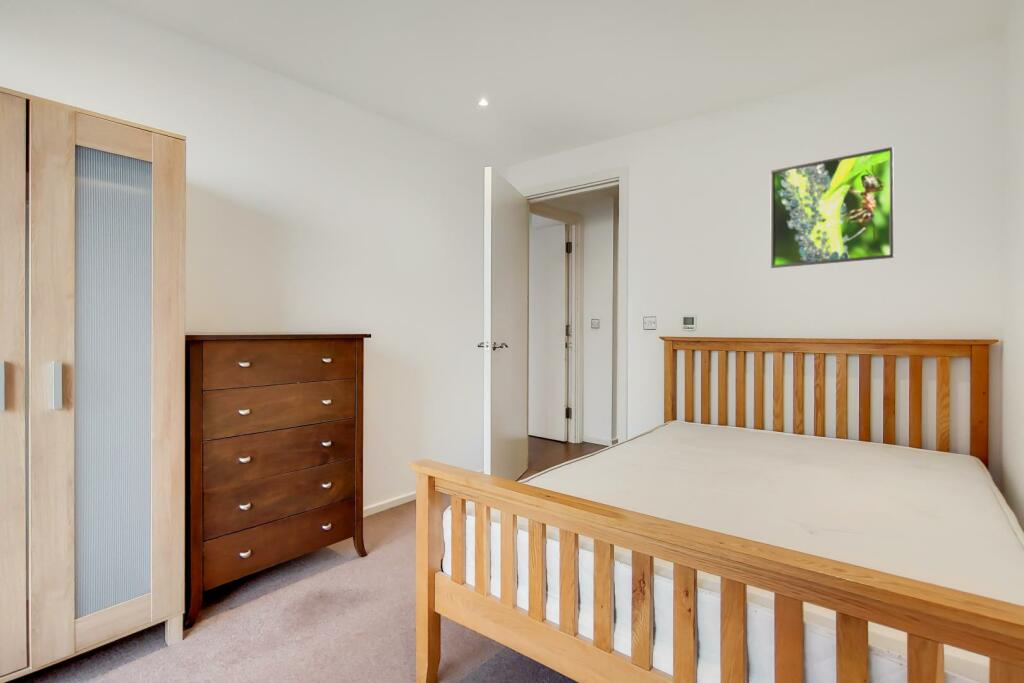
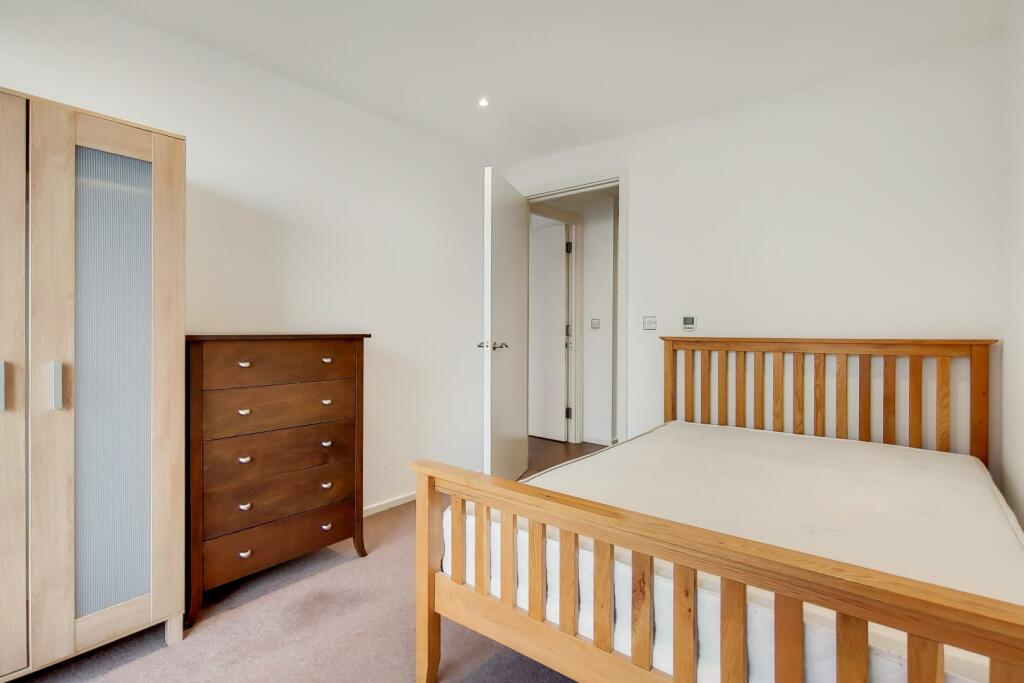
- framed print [769,146,895,269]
